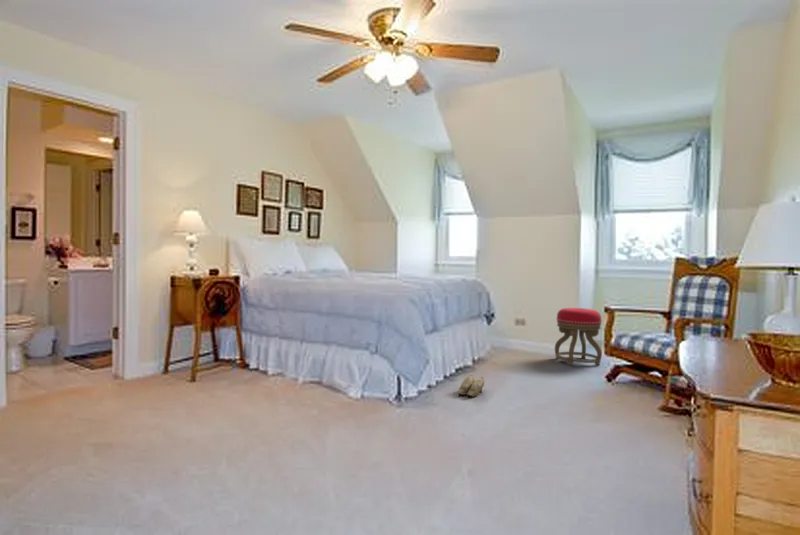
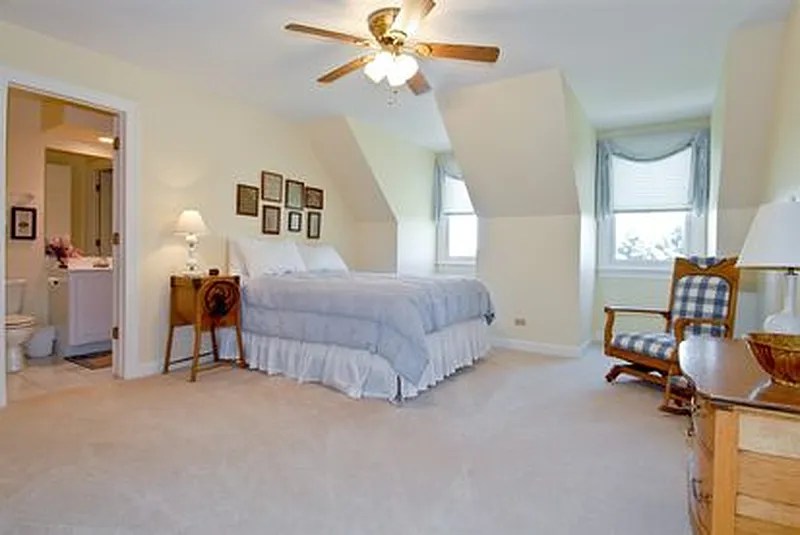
- slippers [457,374,485,397]
- stool [554,307,603,366]
